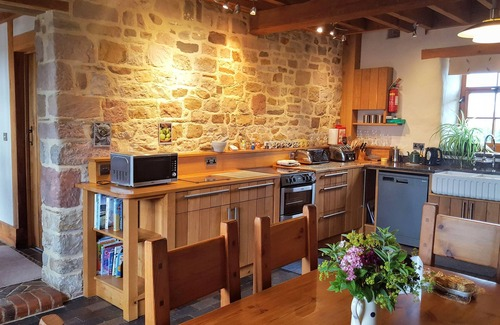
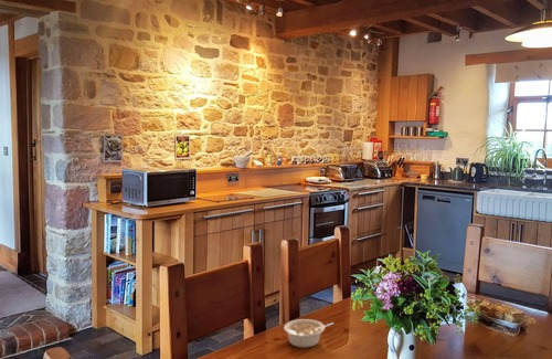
+ legume [283,318,335,349]
